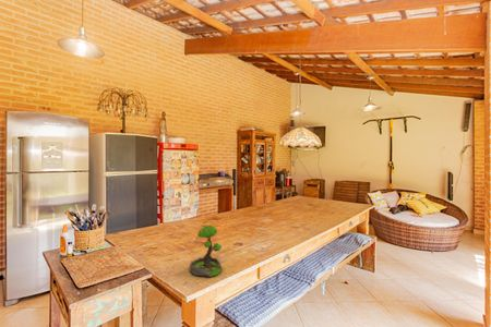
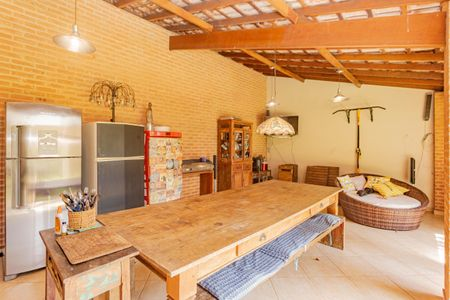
- plant [189,225,224,278]
